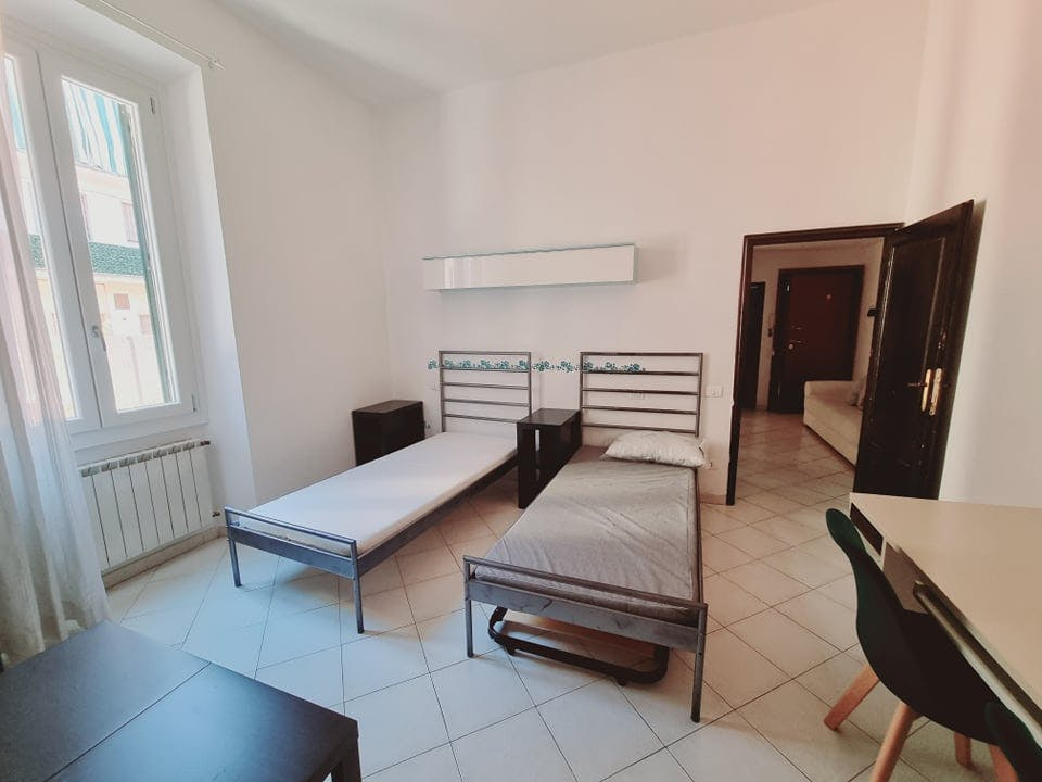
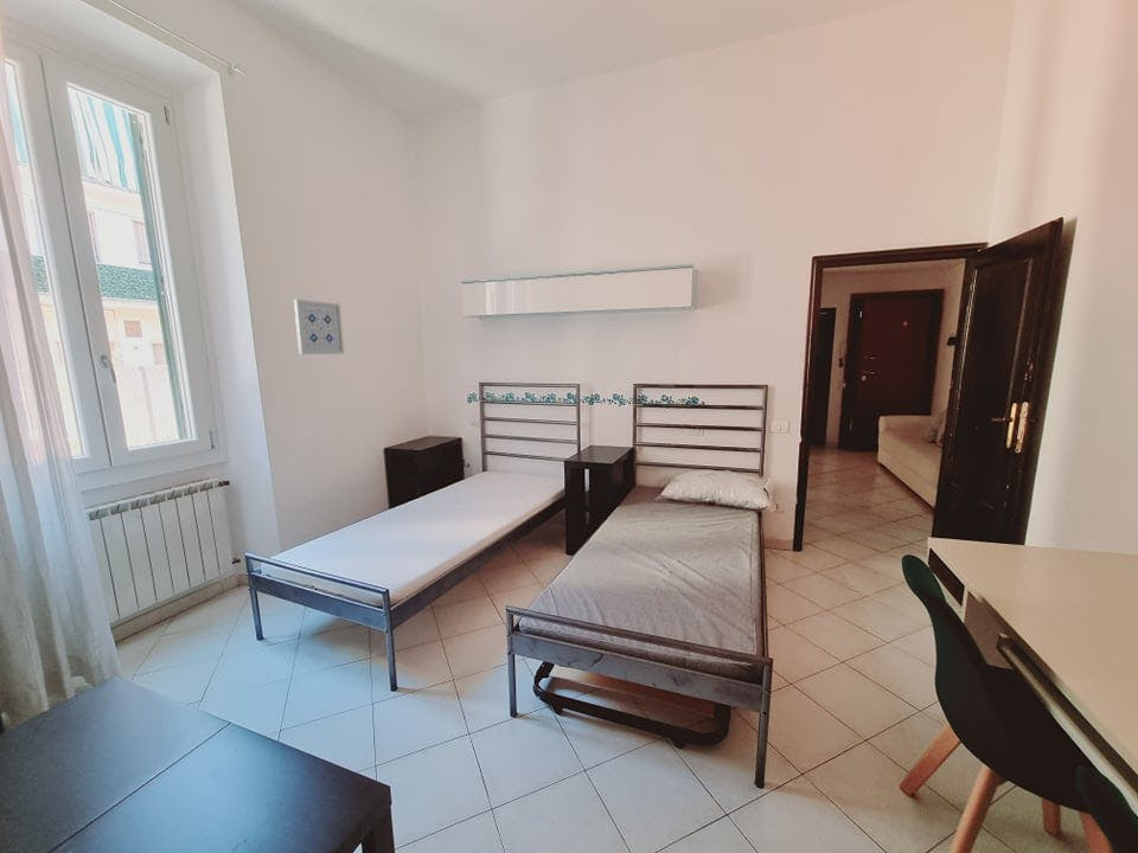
+ wall art [293,299,345,355]
